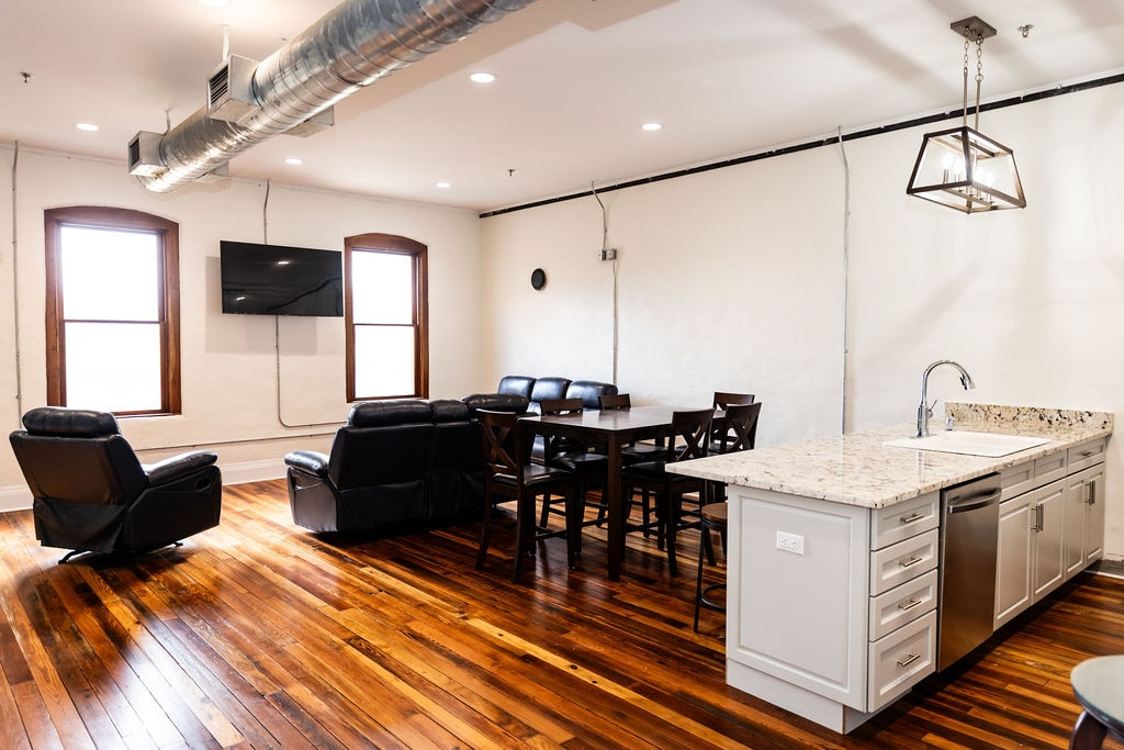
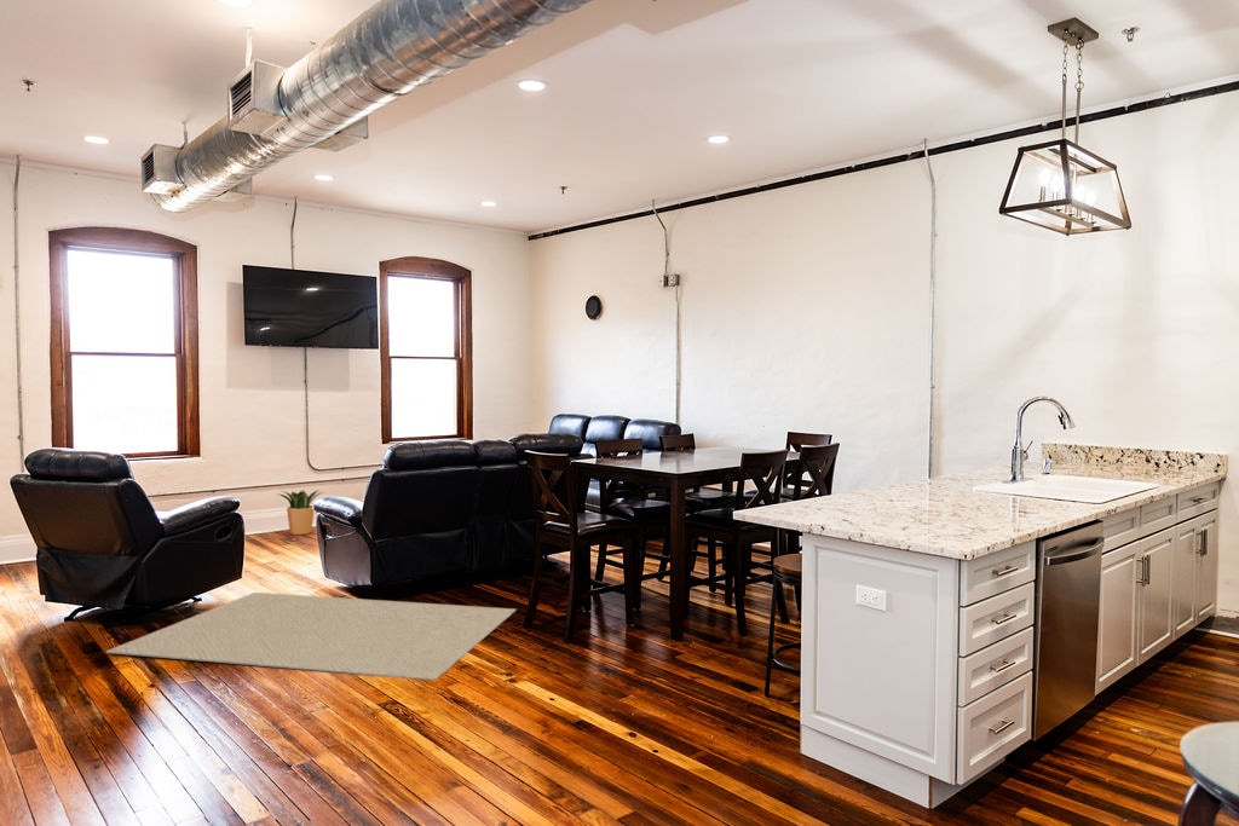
+ potted plant [278,489,327,536]
+ rug [105,591,518,681]
